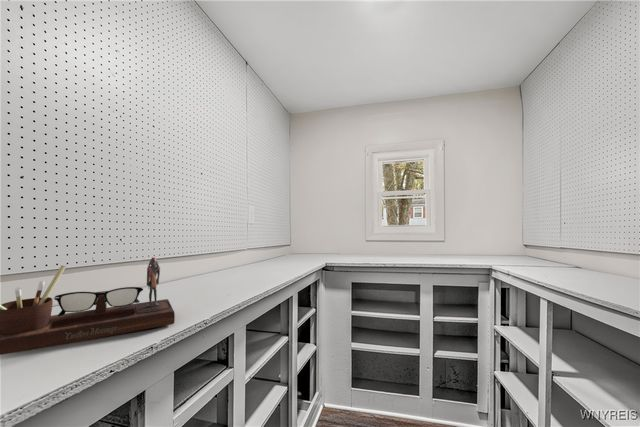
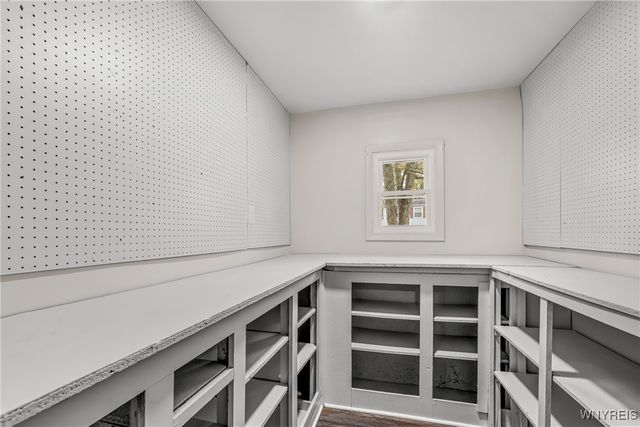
- desk organizer [0,256,176,356]
